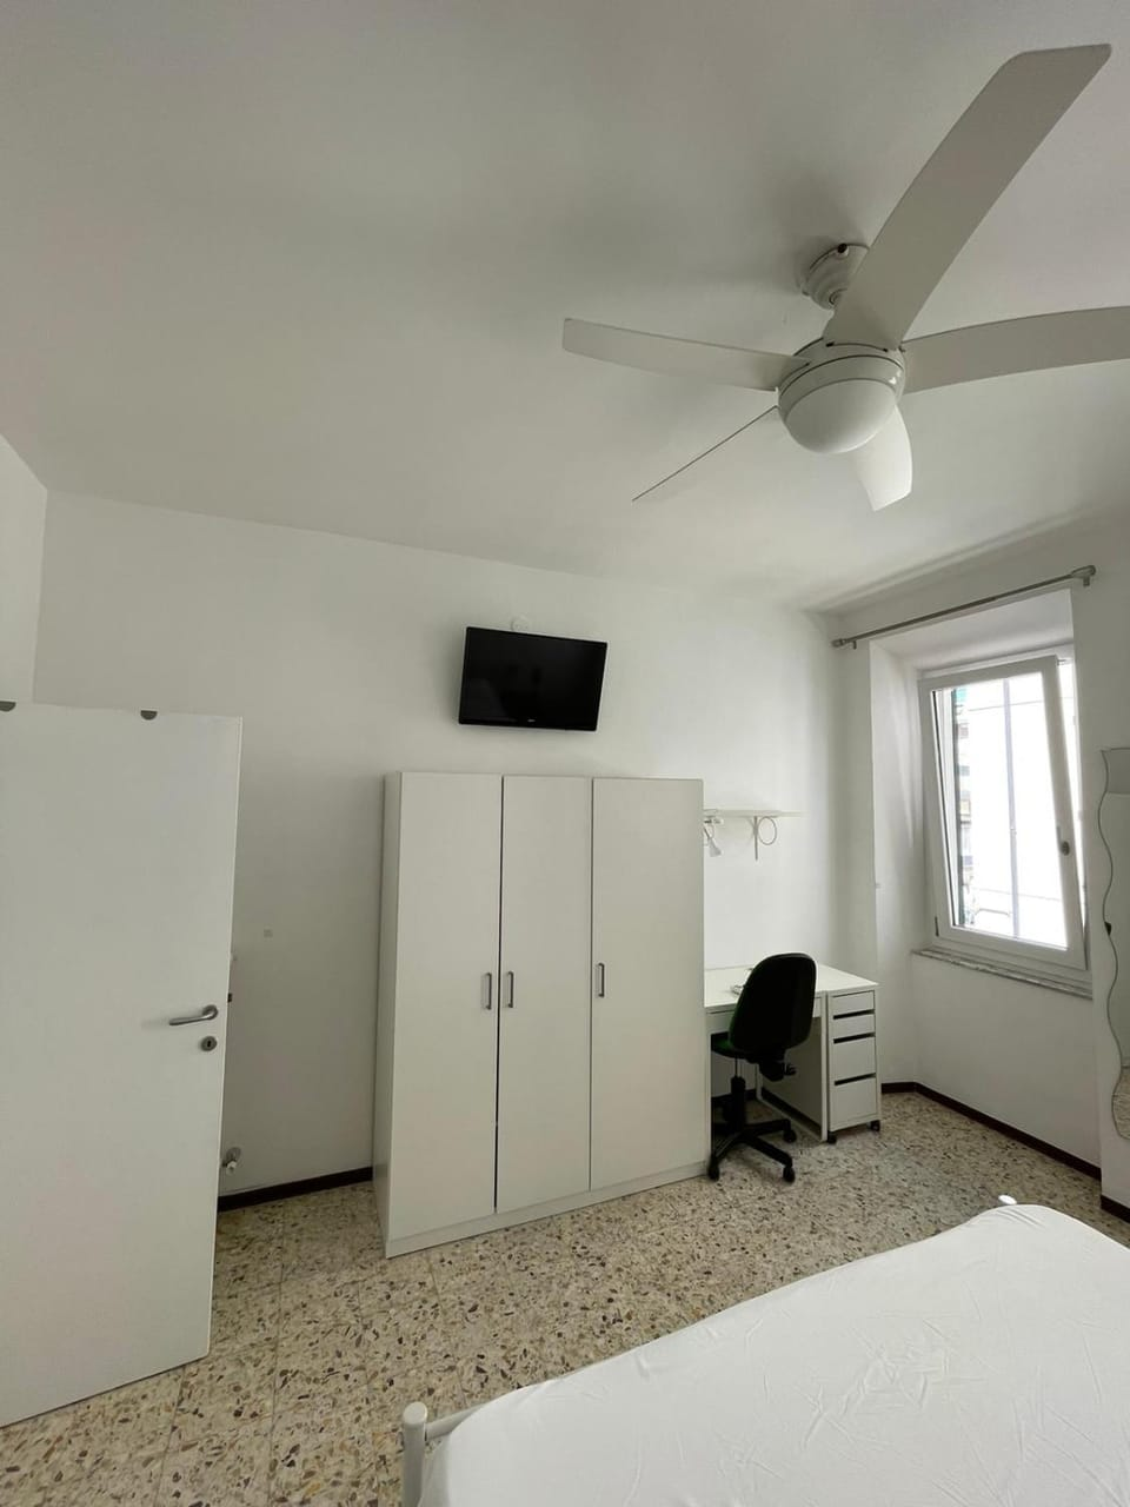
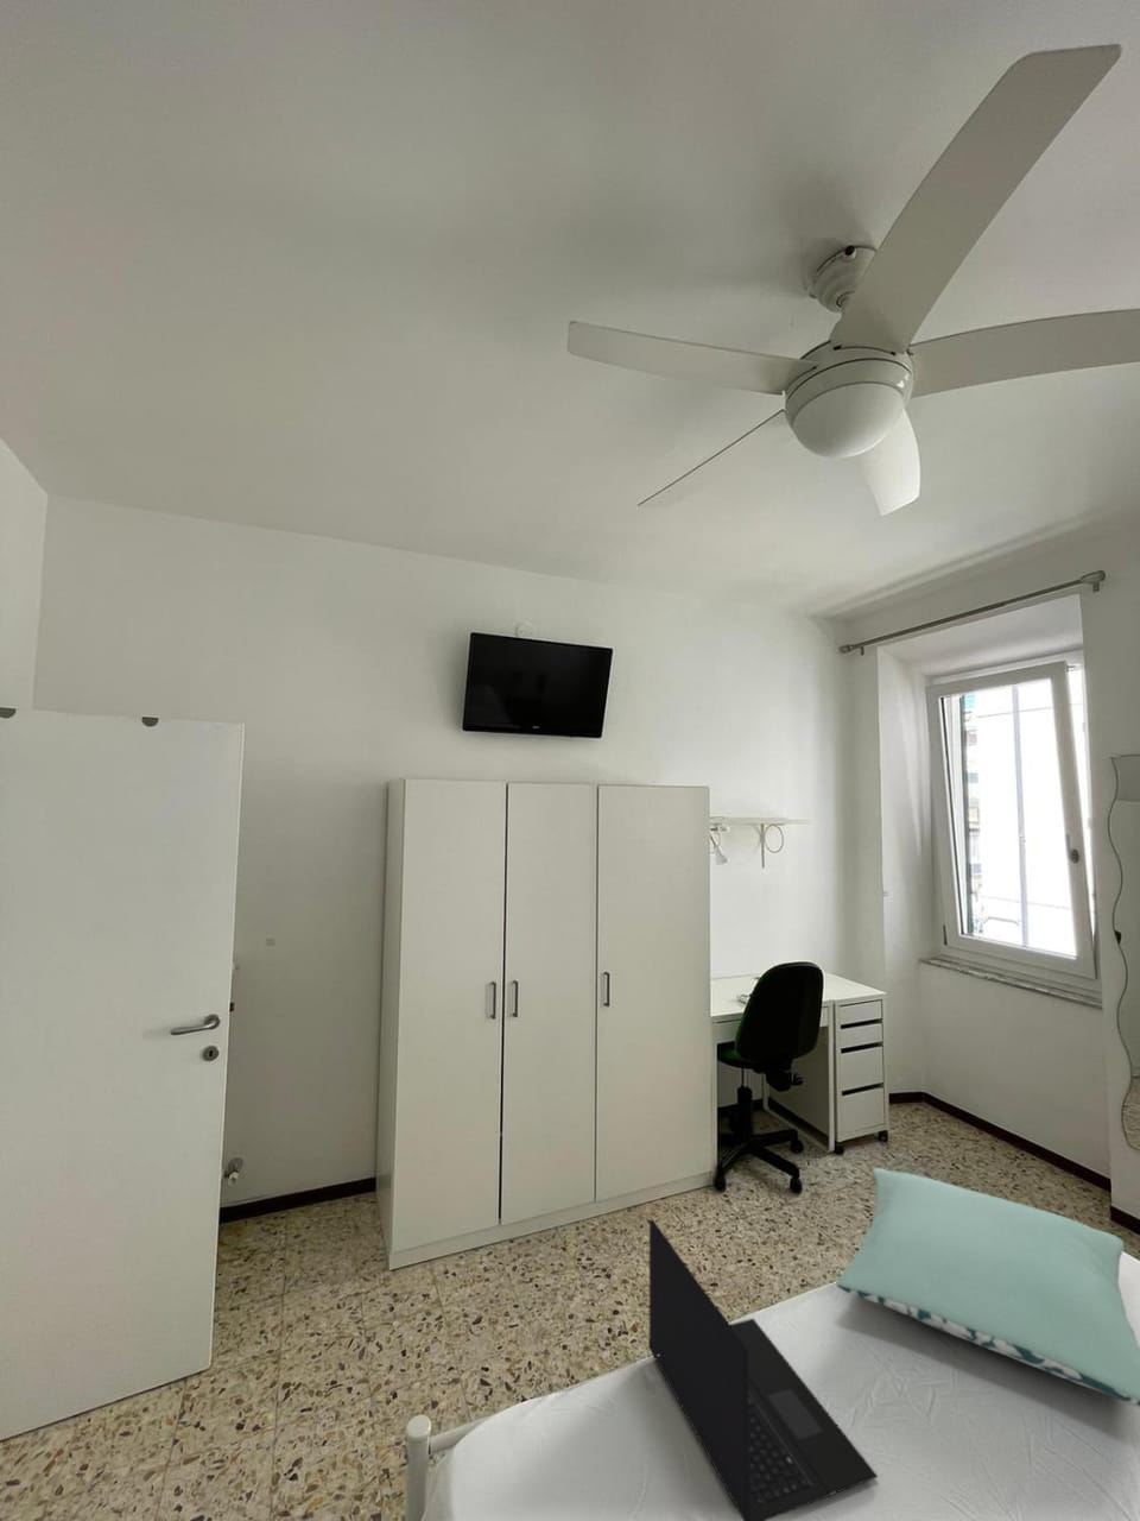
+ pillow [836,1166,1140,1410]
+ laptop [647,1218,879,1521]
